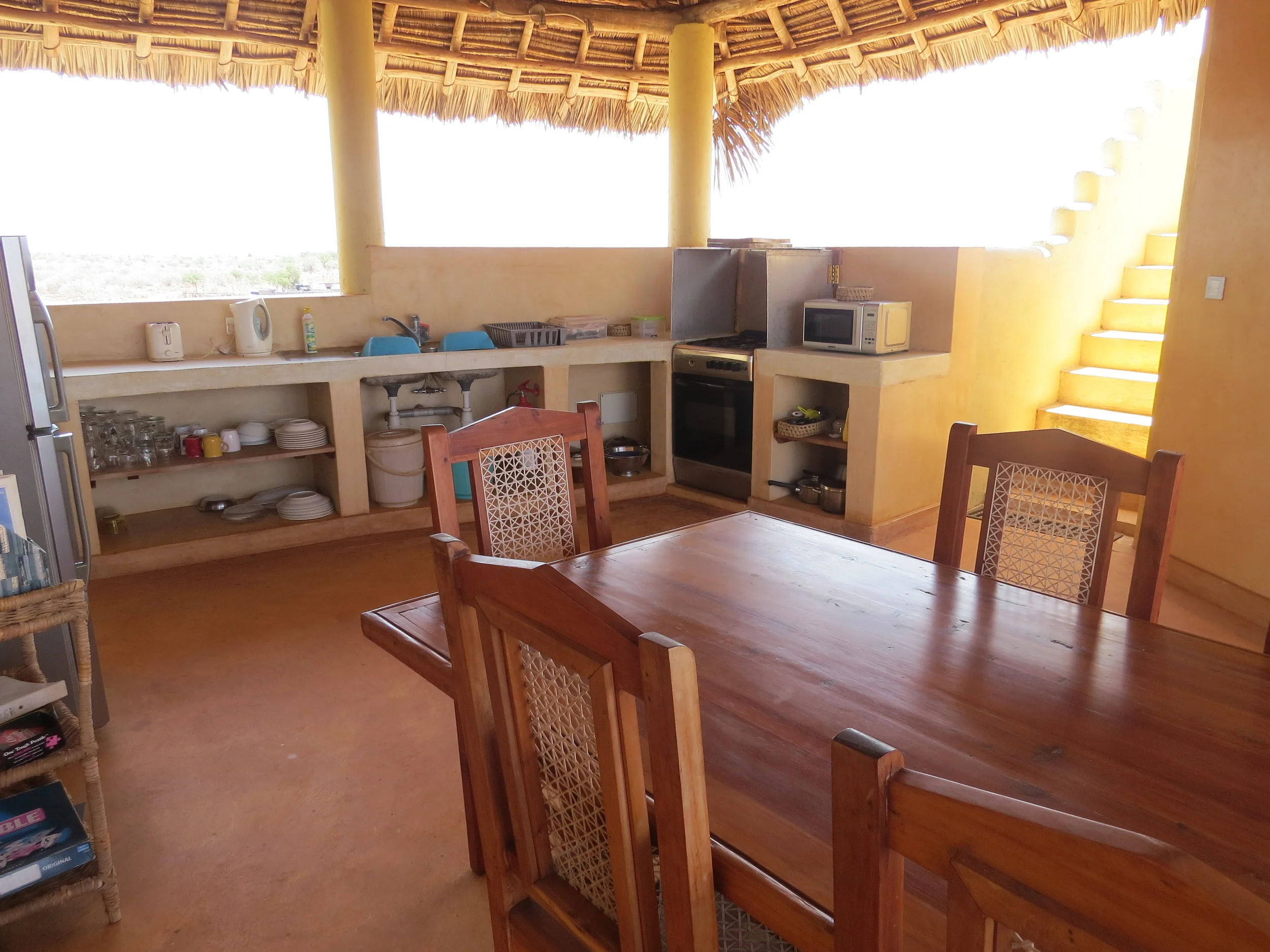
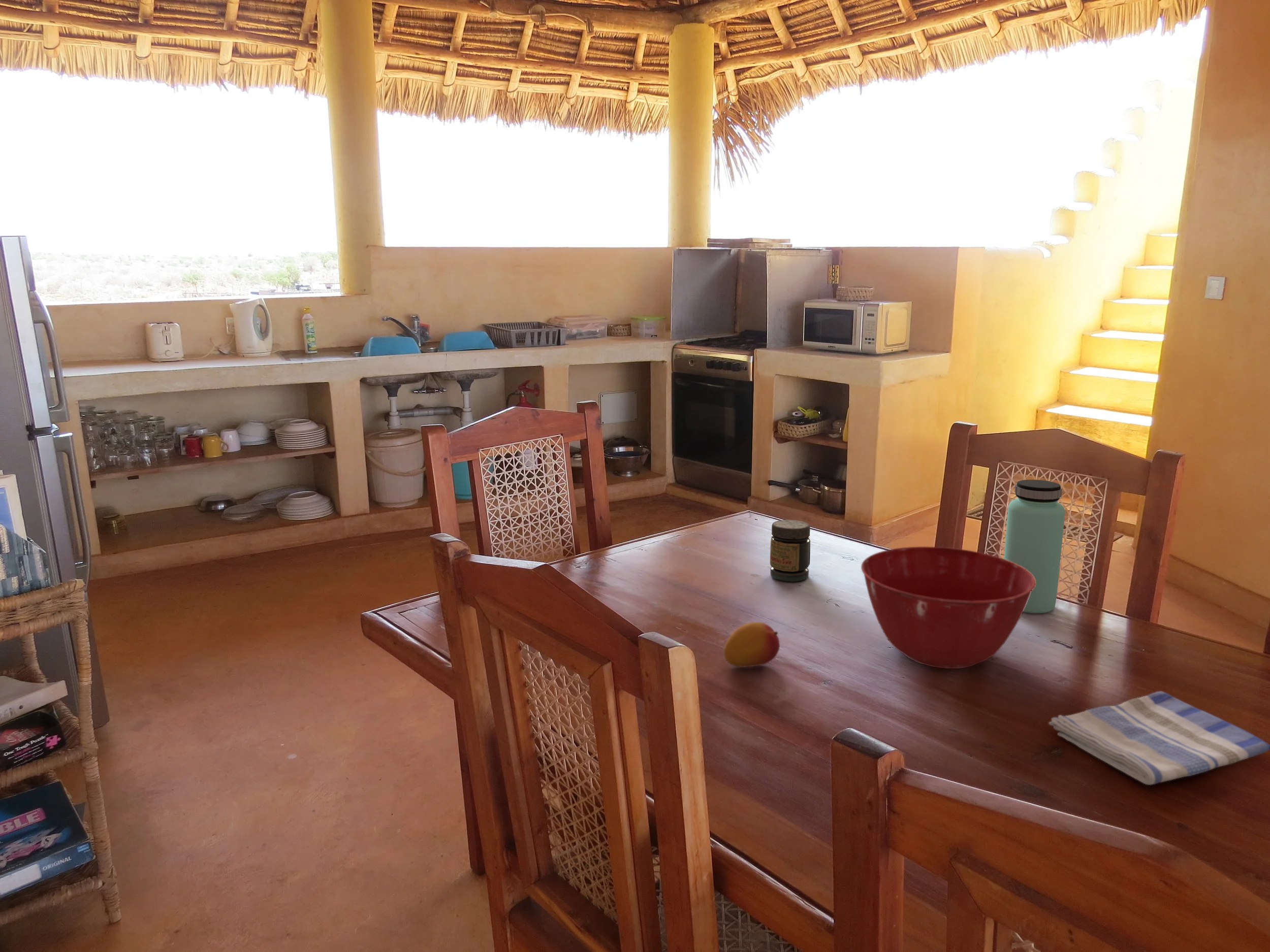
+ jar [770,519,811,582]
+ fruit [723,621,780,668]
+ mixing bowl [861,546,1036,669]
+ bottle [1003,479,1066,614]
+ dish towel [1048,691,1270,785]
